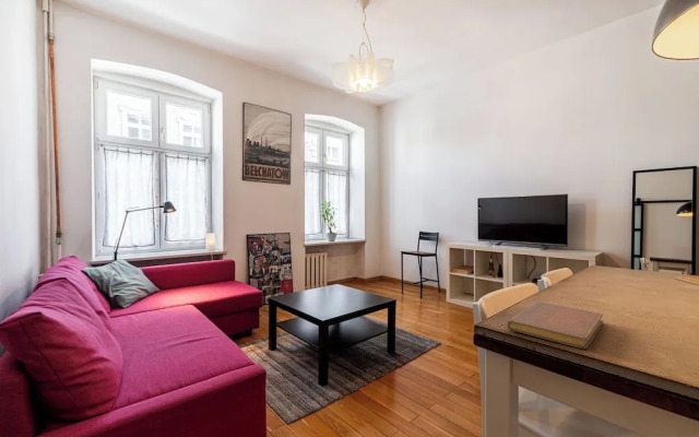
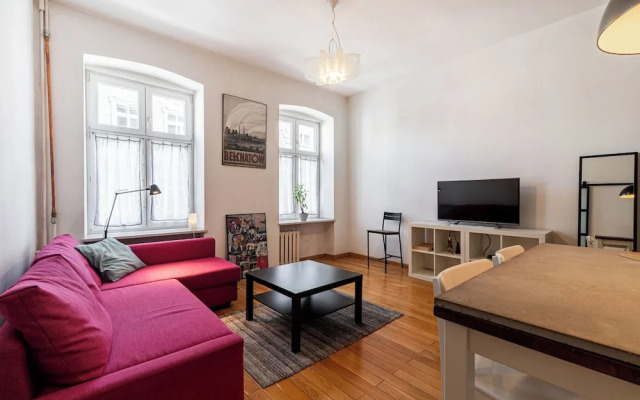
- notebook [506,300,604,351]
